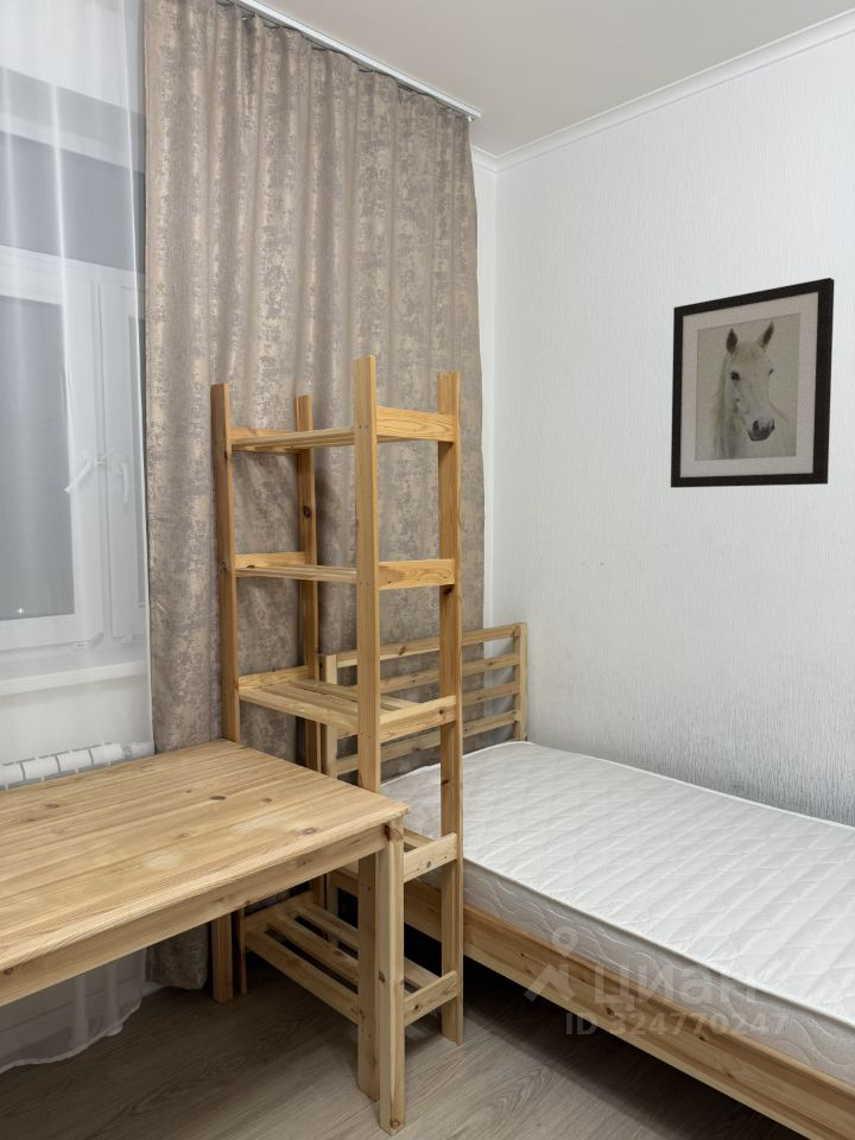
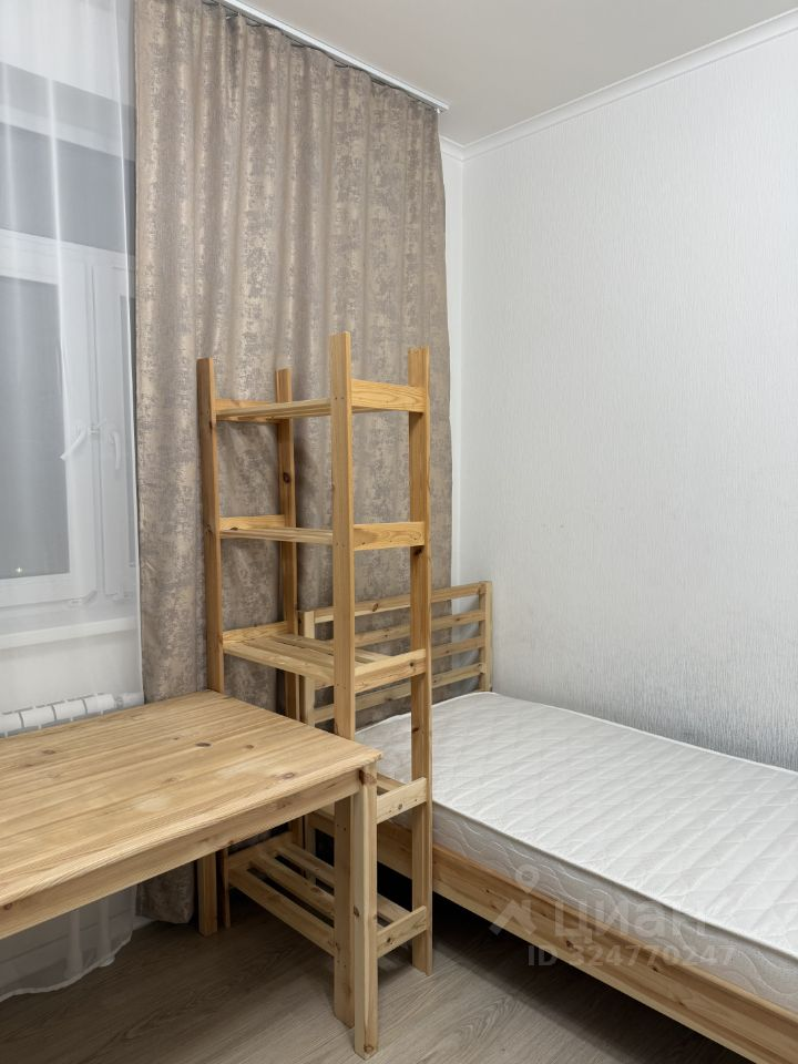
- wall art [670,277,836,489]
